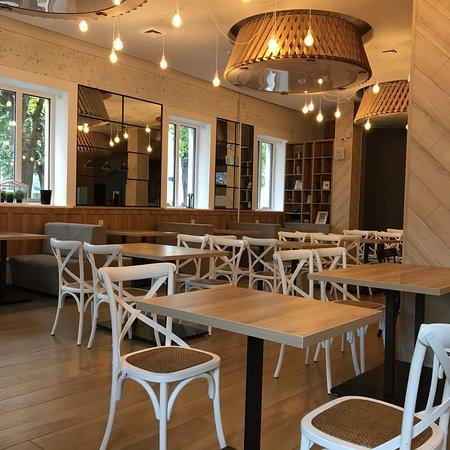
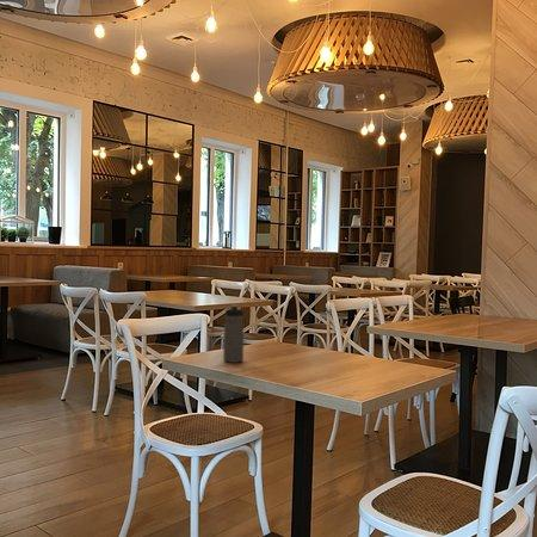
+ water bottle [222,303,245,364]
